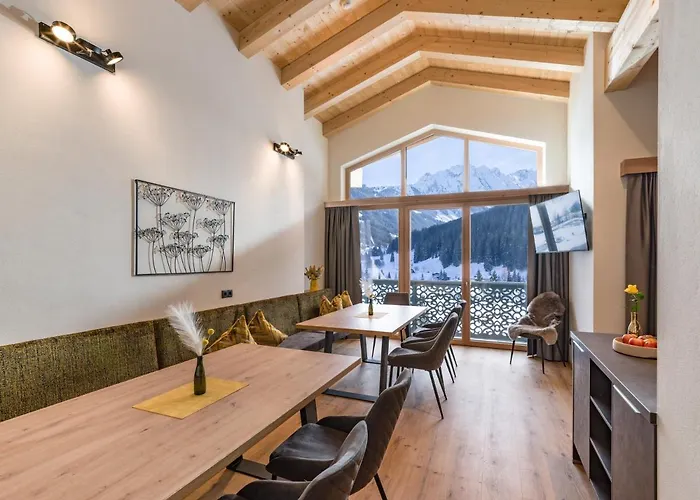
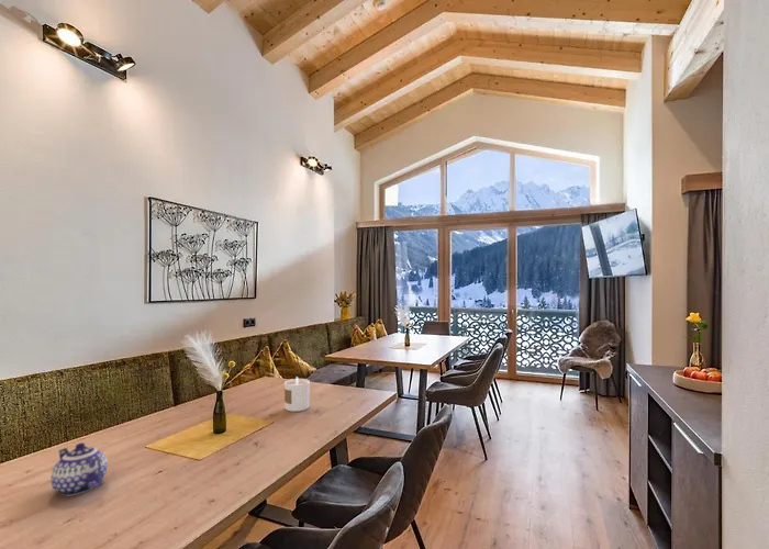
+ candle [283,376,311,413]
+ teapot [49,441,109,496]
